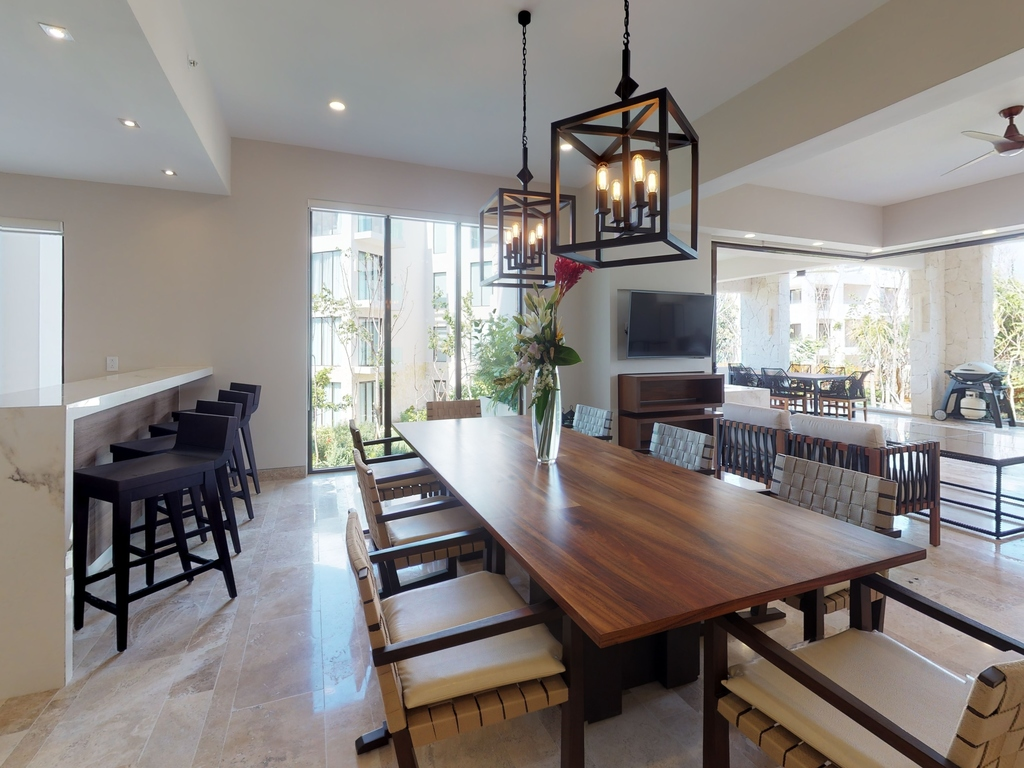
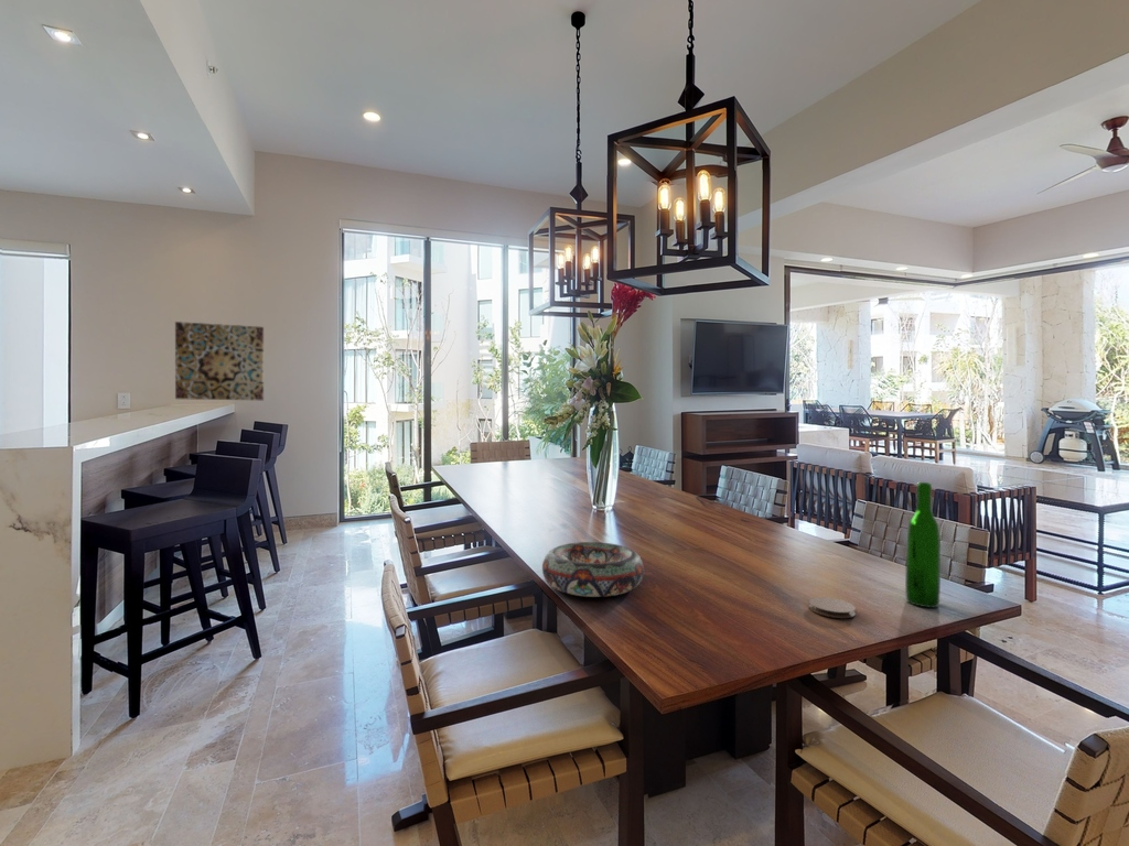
+ coaster [808,596,857,619]
+ wall art [174,321,265,401]
+ wine bottle [904,481,942,609]
+ decorative bowl [541,541,645,598]
